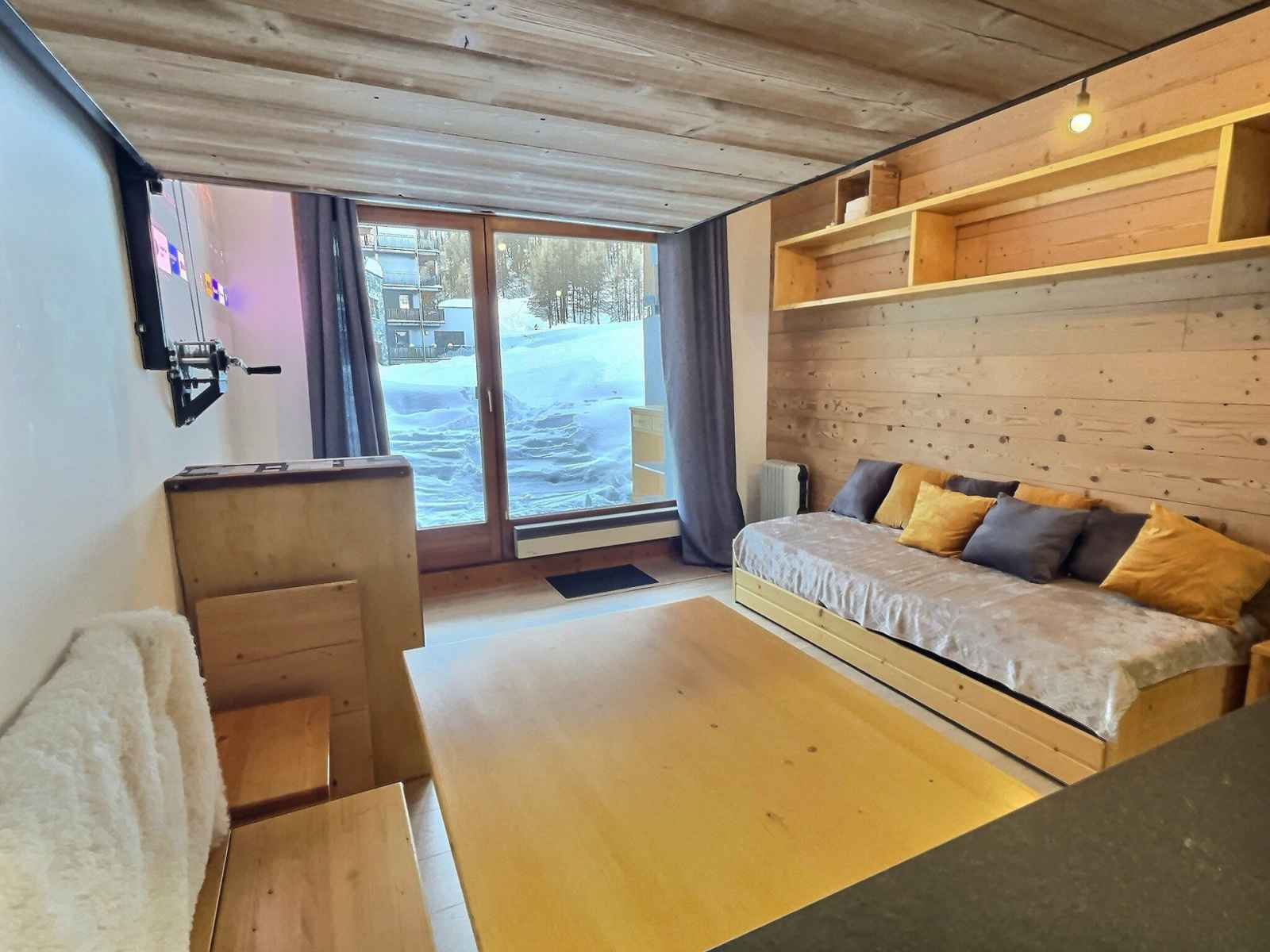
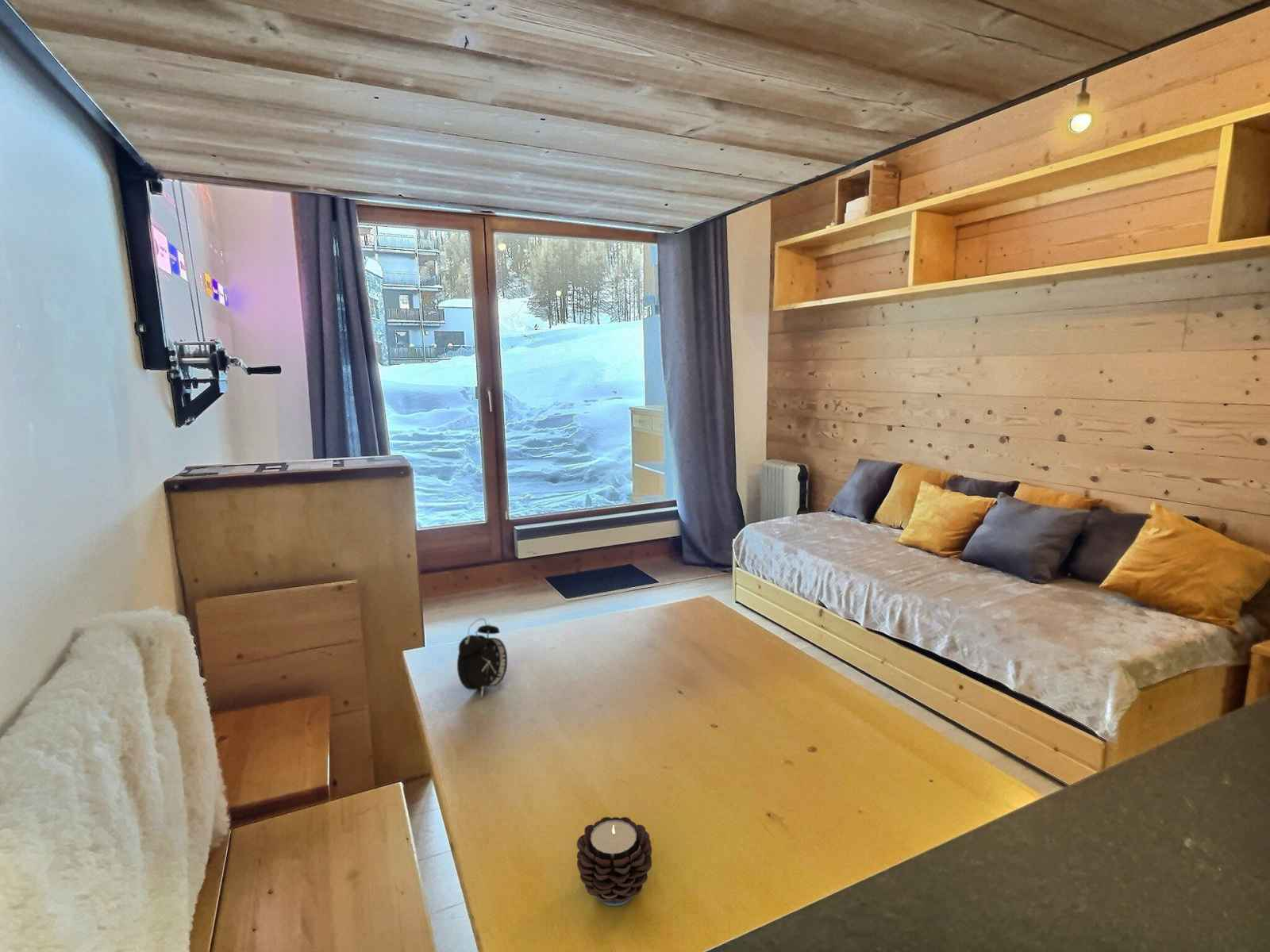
+ alarm clock [456,617,508,699]
+ candle [576,816,652,907]
